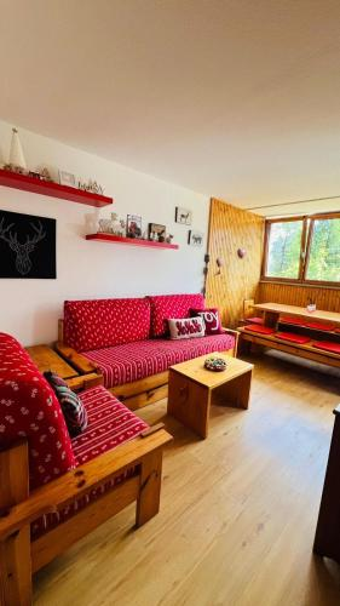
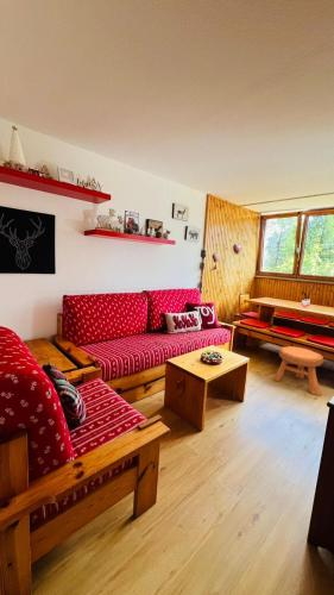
+ stool [272,345,324,396]
